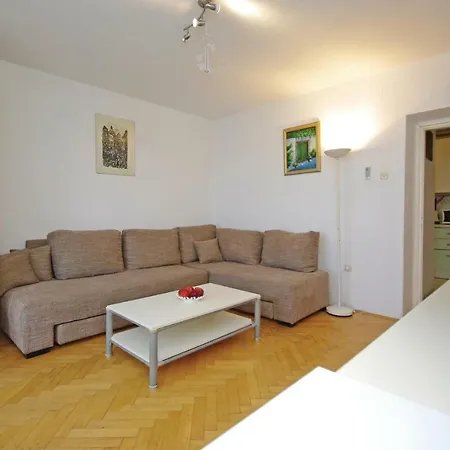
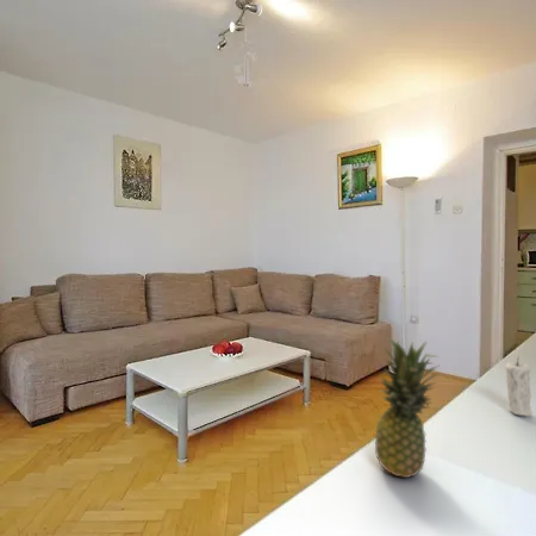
+ fruit [374,336,442,479]
+ candle [504,354,534,418]
